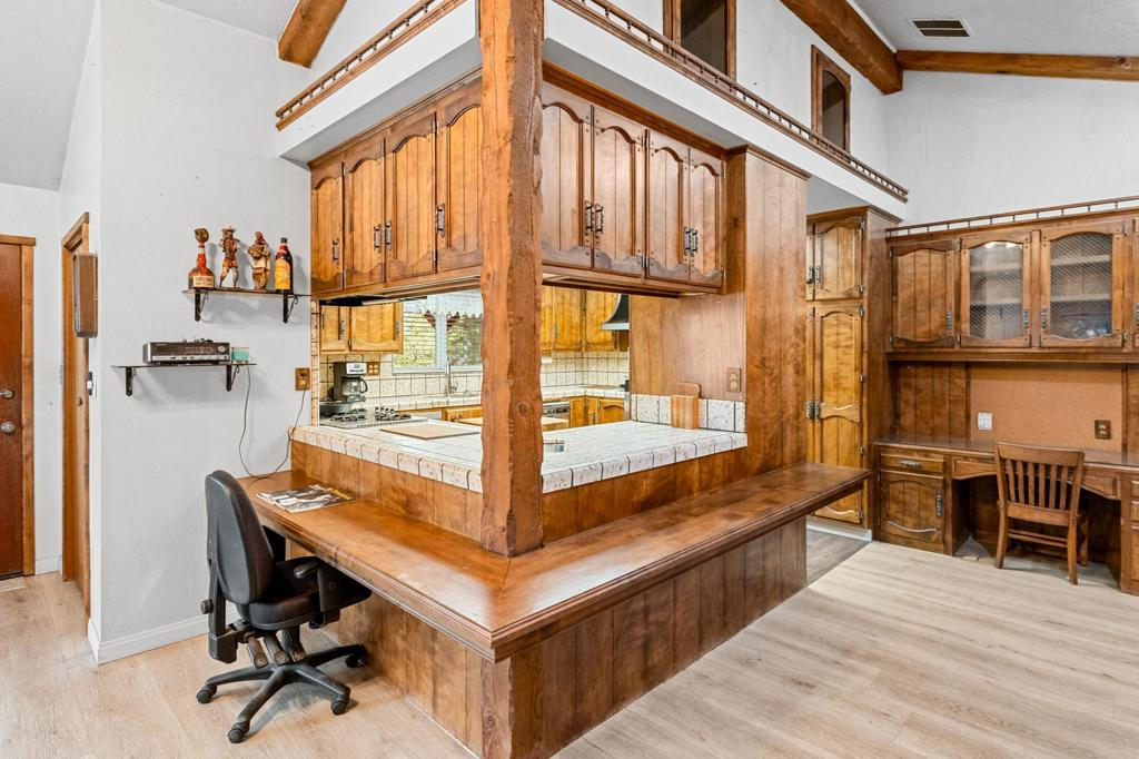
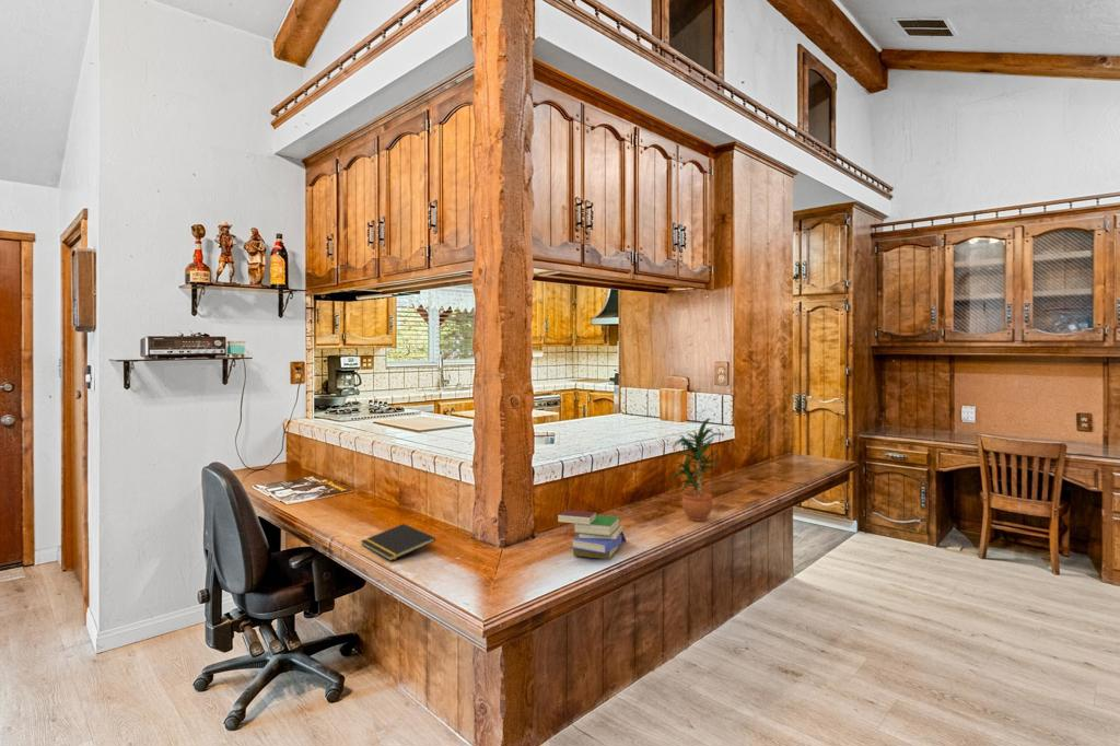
+ notepad [360,523,436,561]
+ book [557,509,628,560]
+ potted plant [668,418,725,522]
